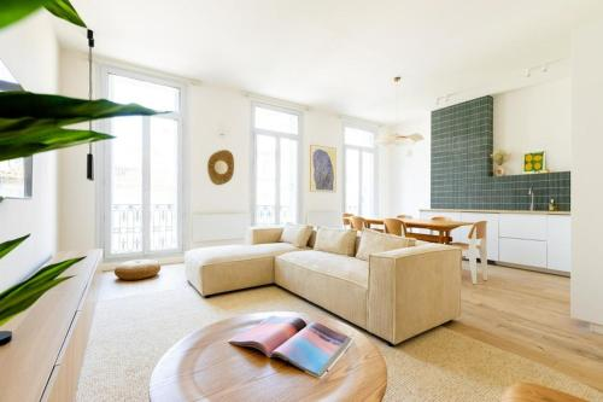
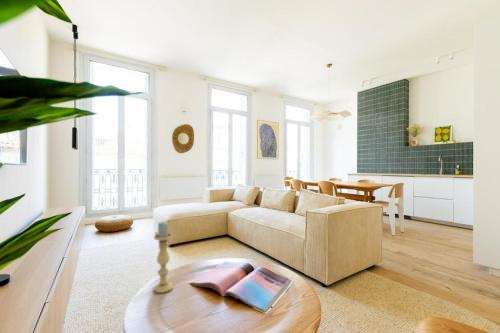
+ candle holder [153,220,174,294]
